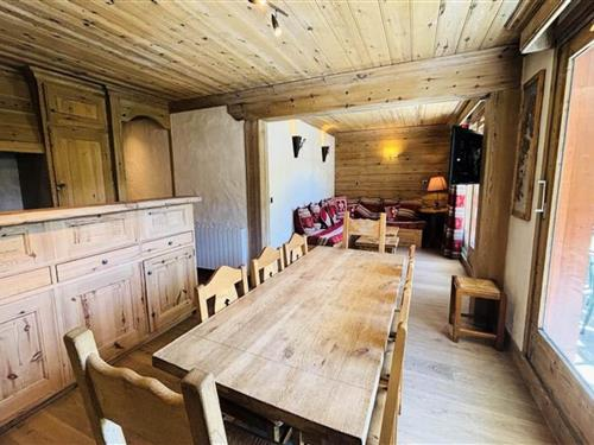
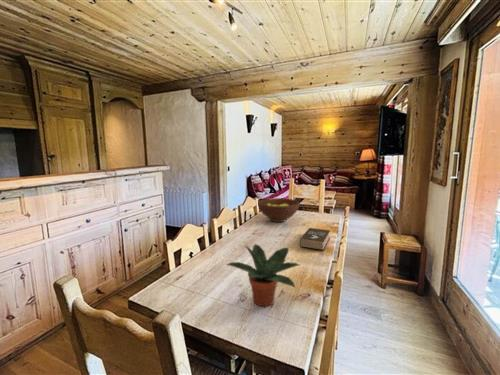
+ potted plant [226,243,300,307]
+ book [299,227,331,251]
+ fruit bowl [257,197,301,223]
